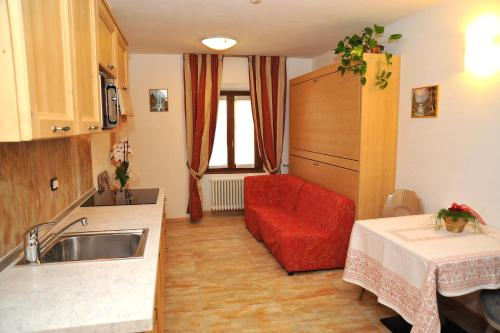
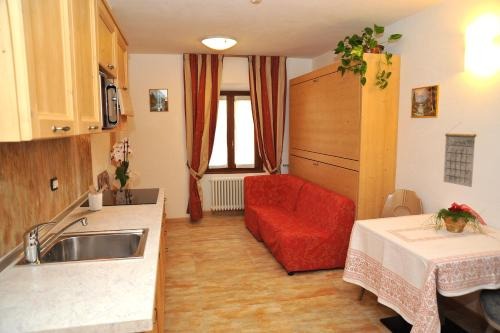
+ calendar [443,123,477,188]
+ utensil holder [87,184,108,212]
